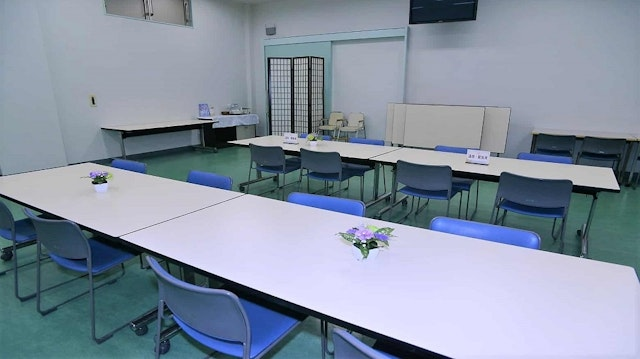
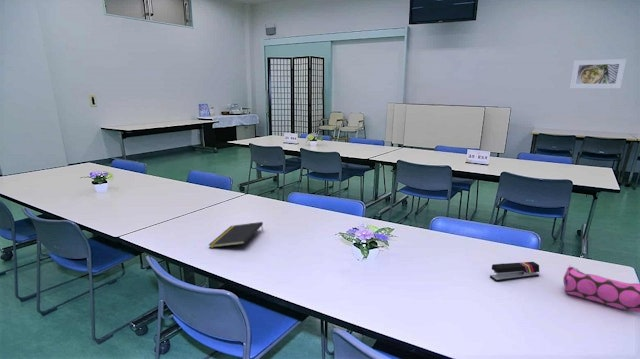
+ pencil case [562,264,640,314]
+ notepad [208,221,264,249]
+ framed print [569,58,627,89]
+ stapler [489,261,540,282]
